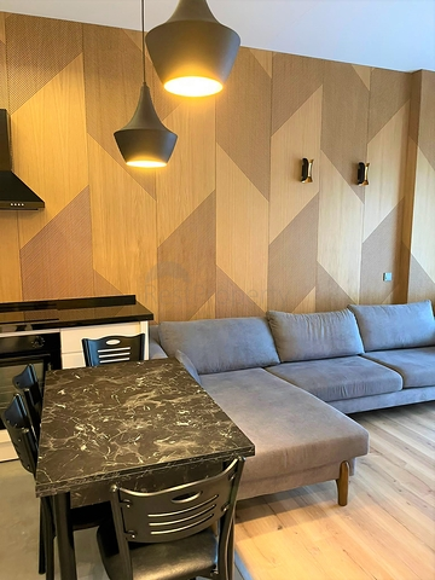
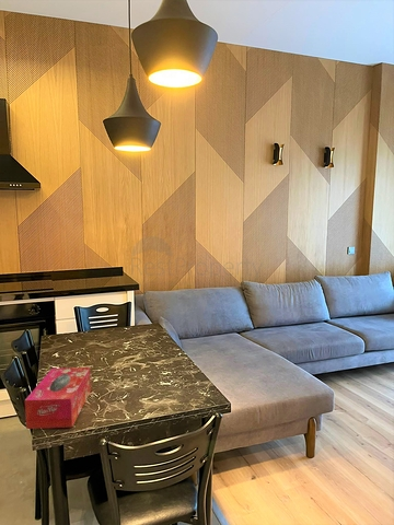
+ tissue box [24,366,92,430]
